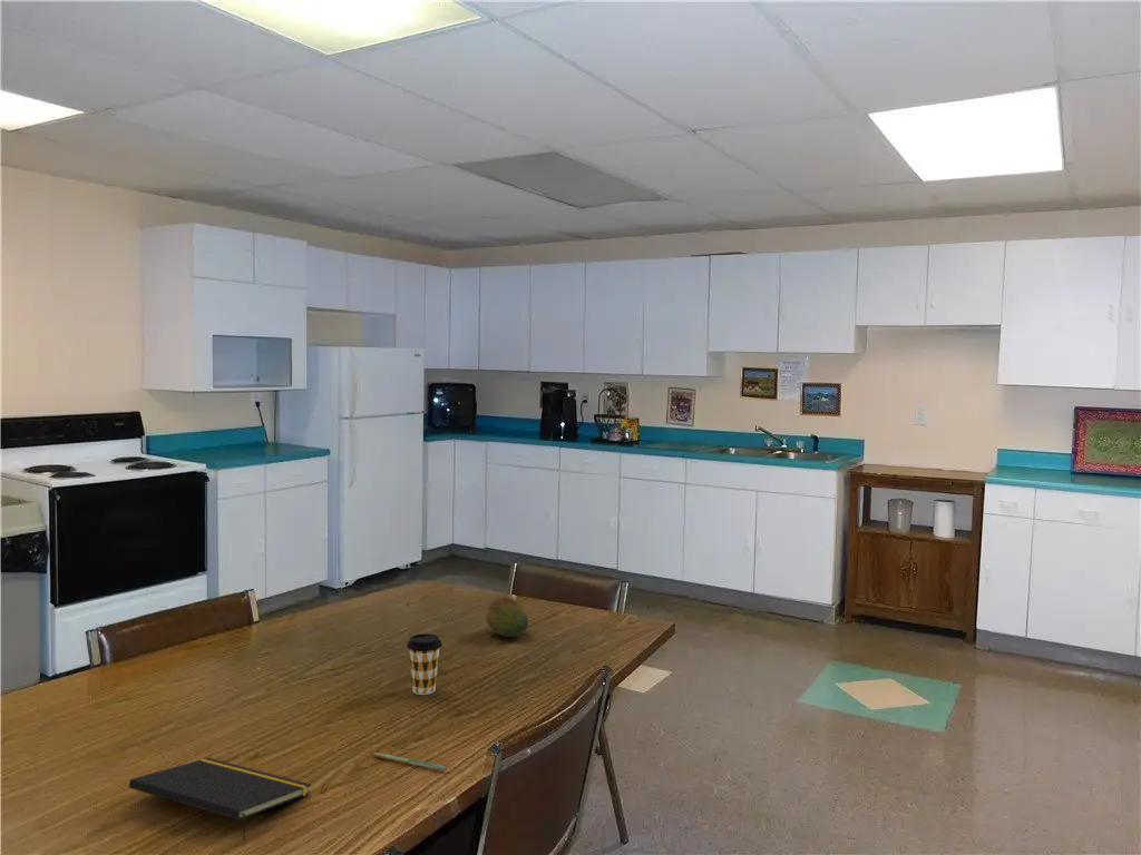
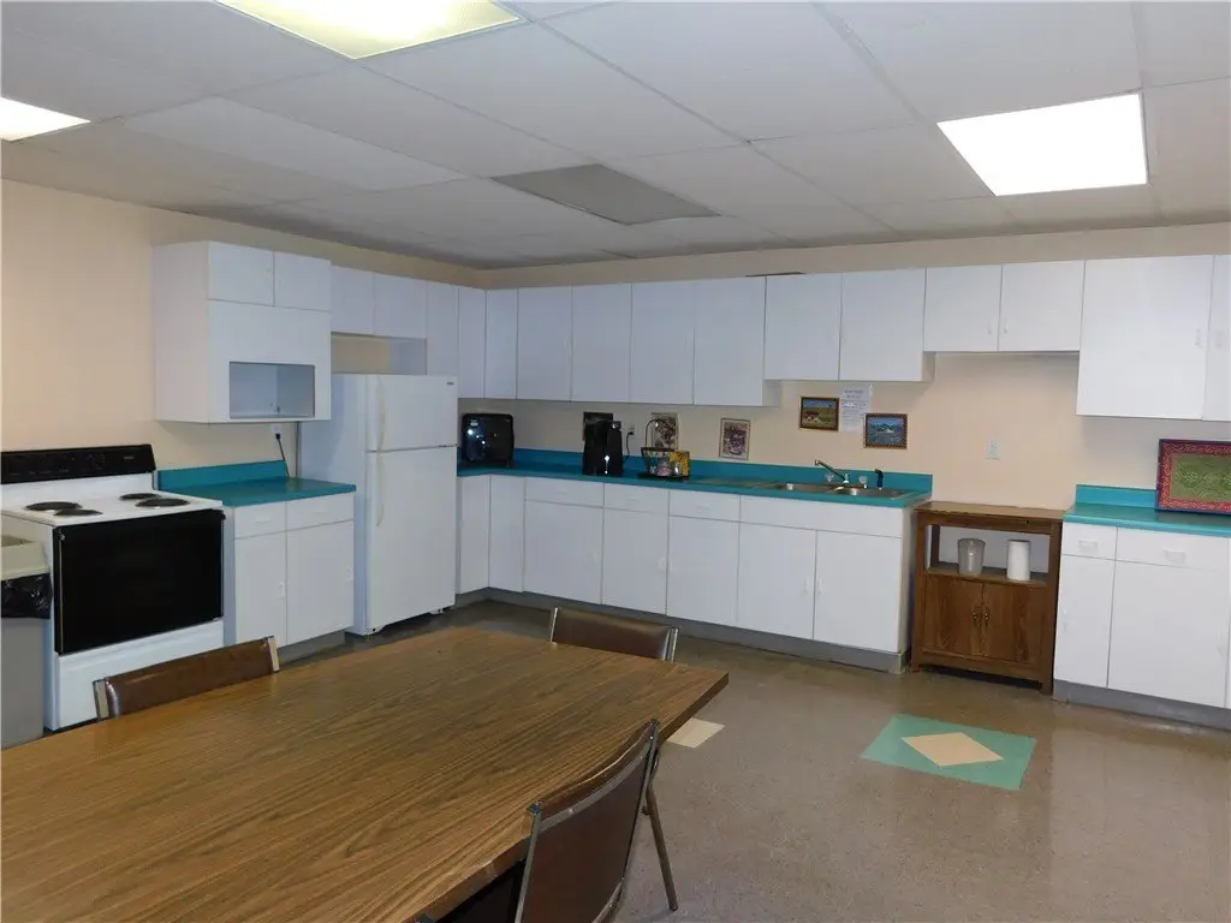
- notepad [128,757,312,843]
- coffee cup [406,632,443,696]
- pen [372,751,448,772]
- fruit [485,597,529,638]
